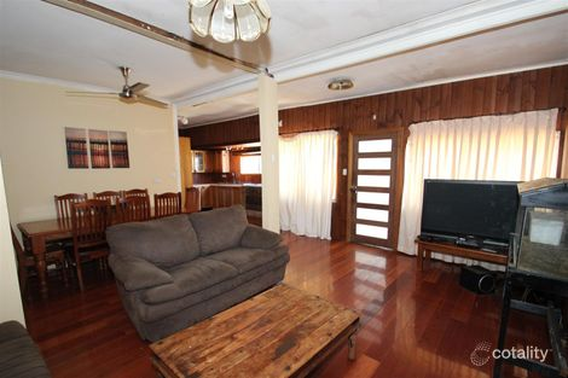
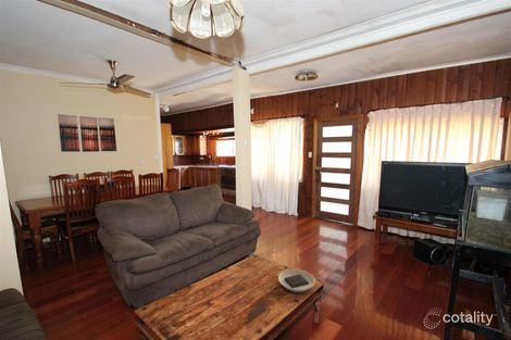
+ plate [277,268,316,293]
